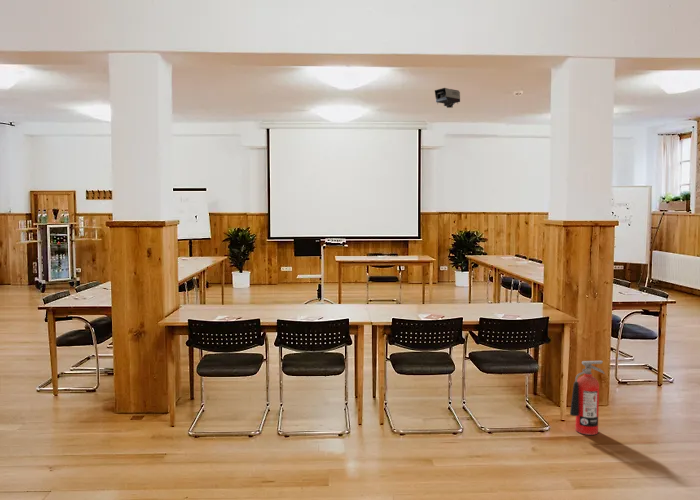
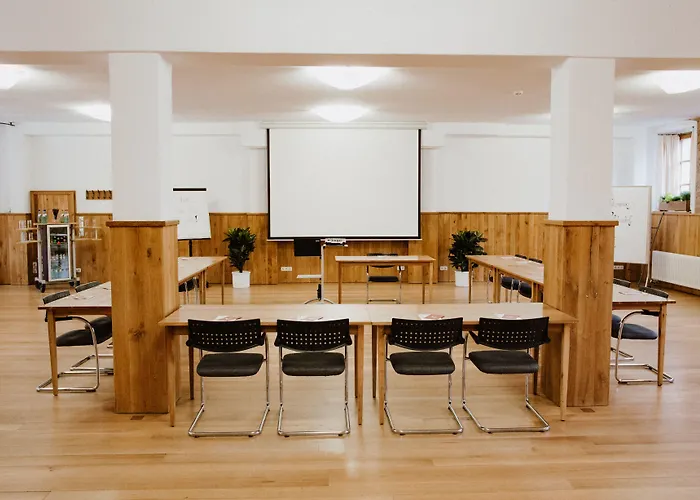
- fire extinguisher [569,360,606,436]
- projector [434,87,461,109]
